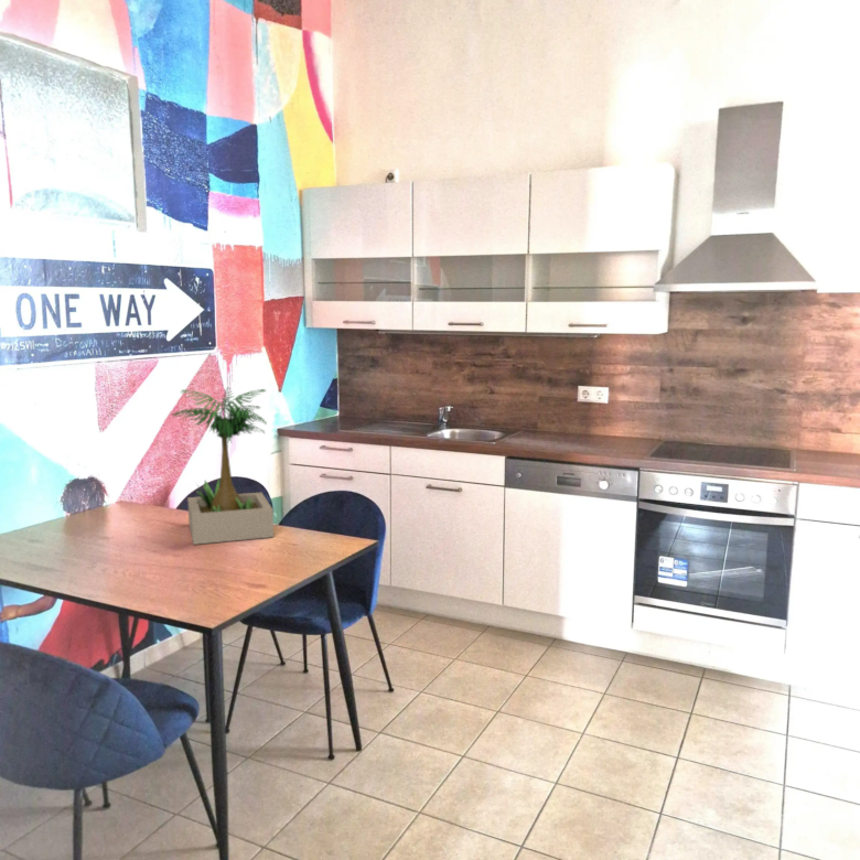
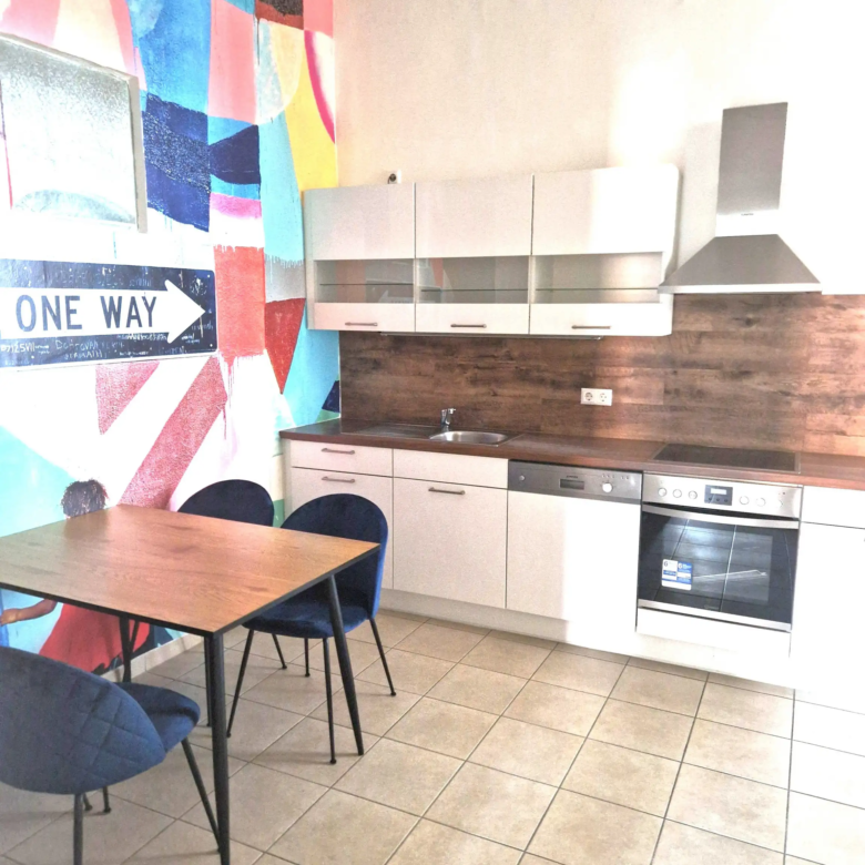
- potted plant [171,386,275,546]
